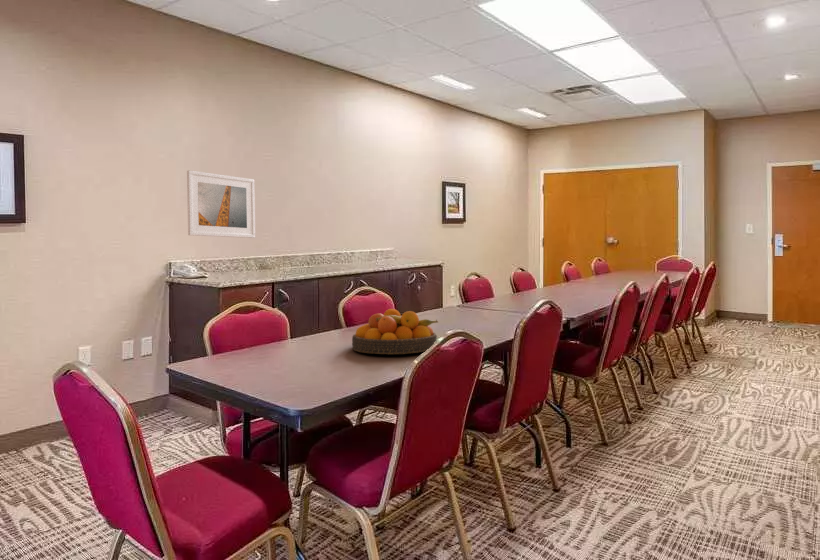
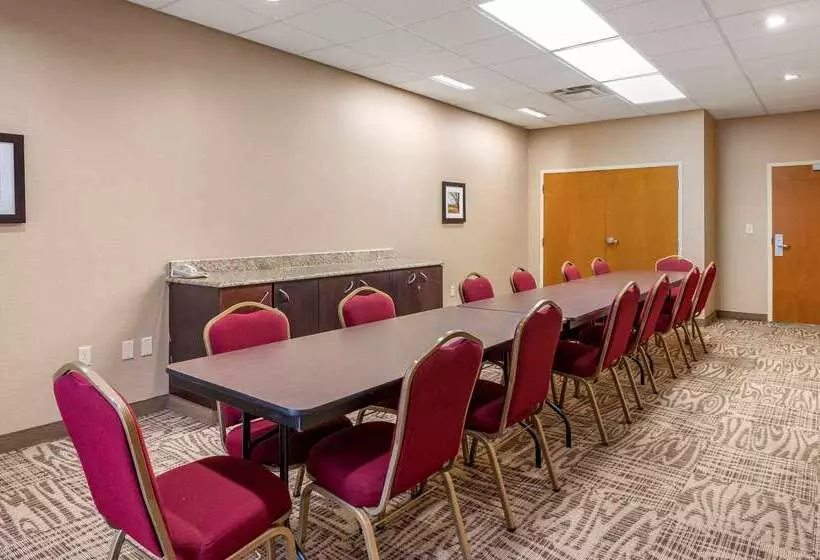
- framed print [186,169,256,239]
- fruit bowl [351,308,439,355]
